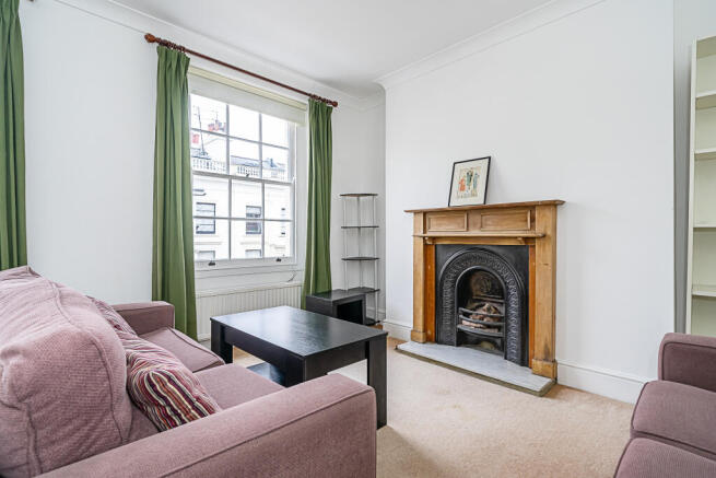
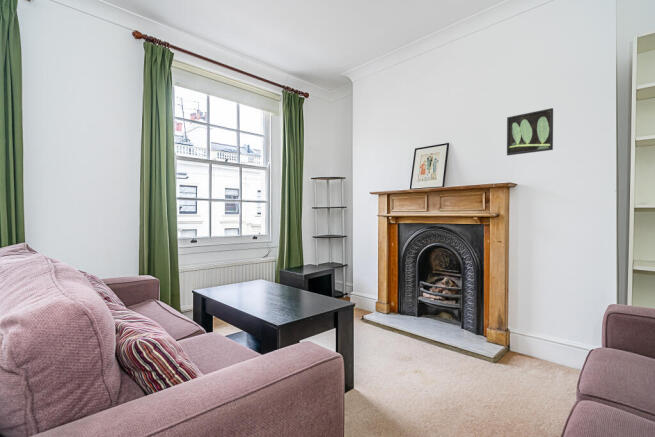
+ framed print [506,107,554,156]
